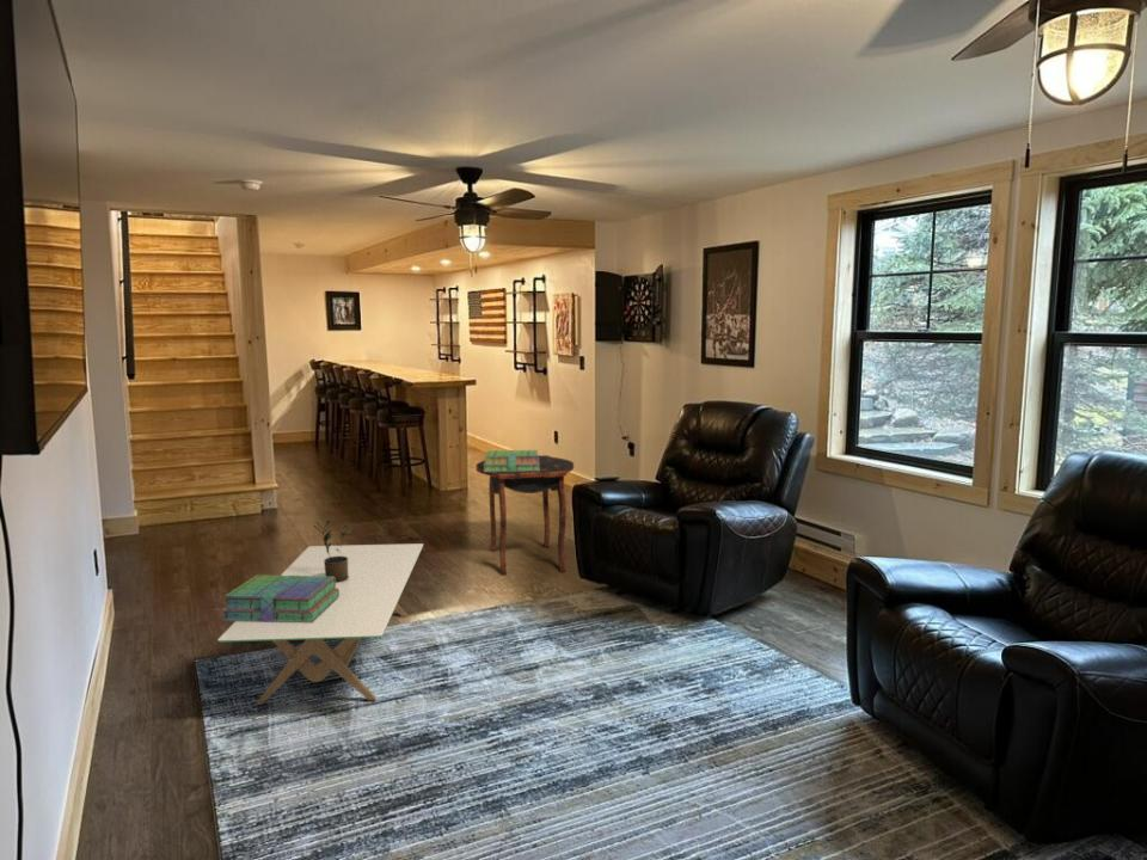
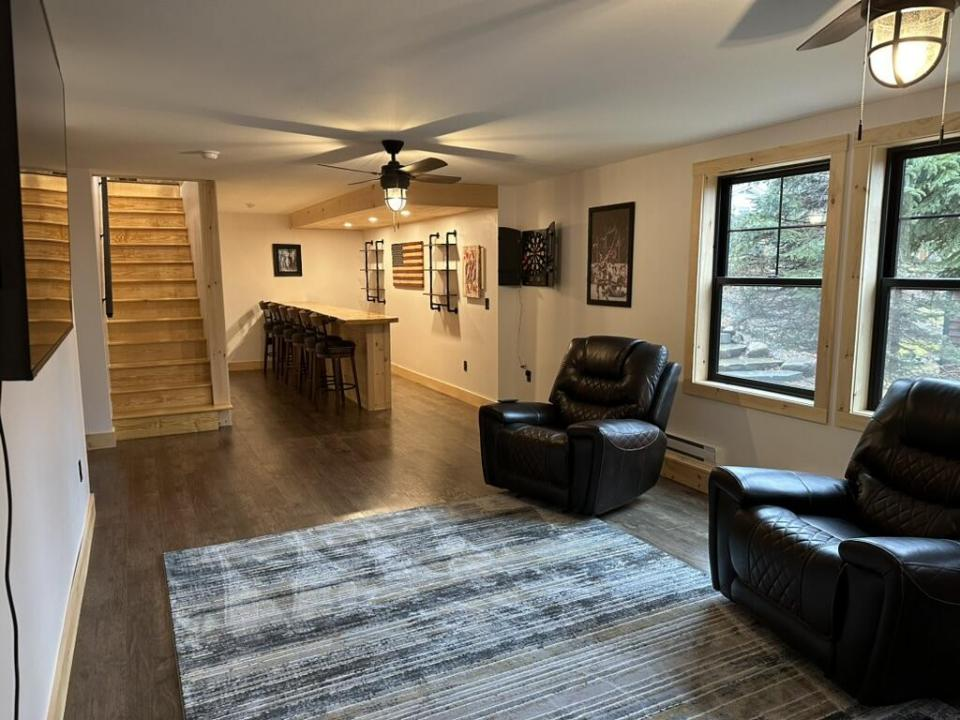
- stack of books [220,573,339,622]
- stack of books [484,449,540,472]
- potted plant [313,520,355,583]
- coffee table [216,542,424,706]
- side table [476,454,575,577]
